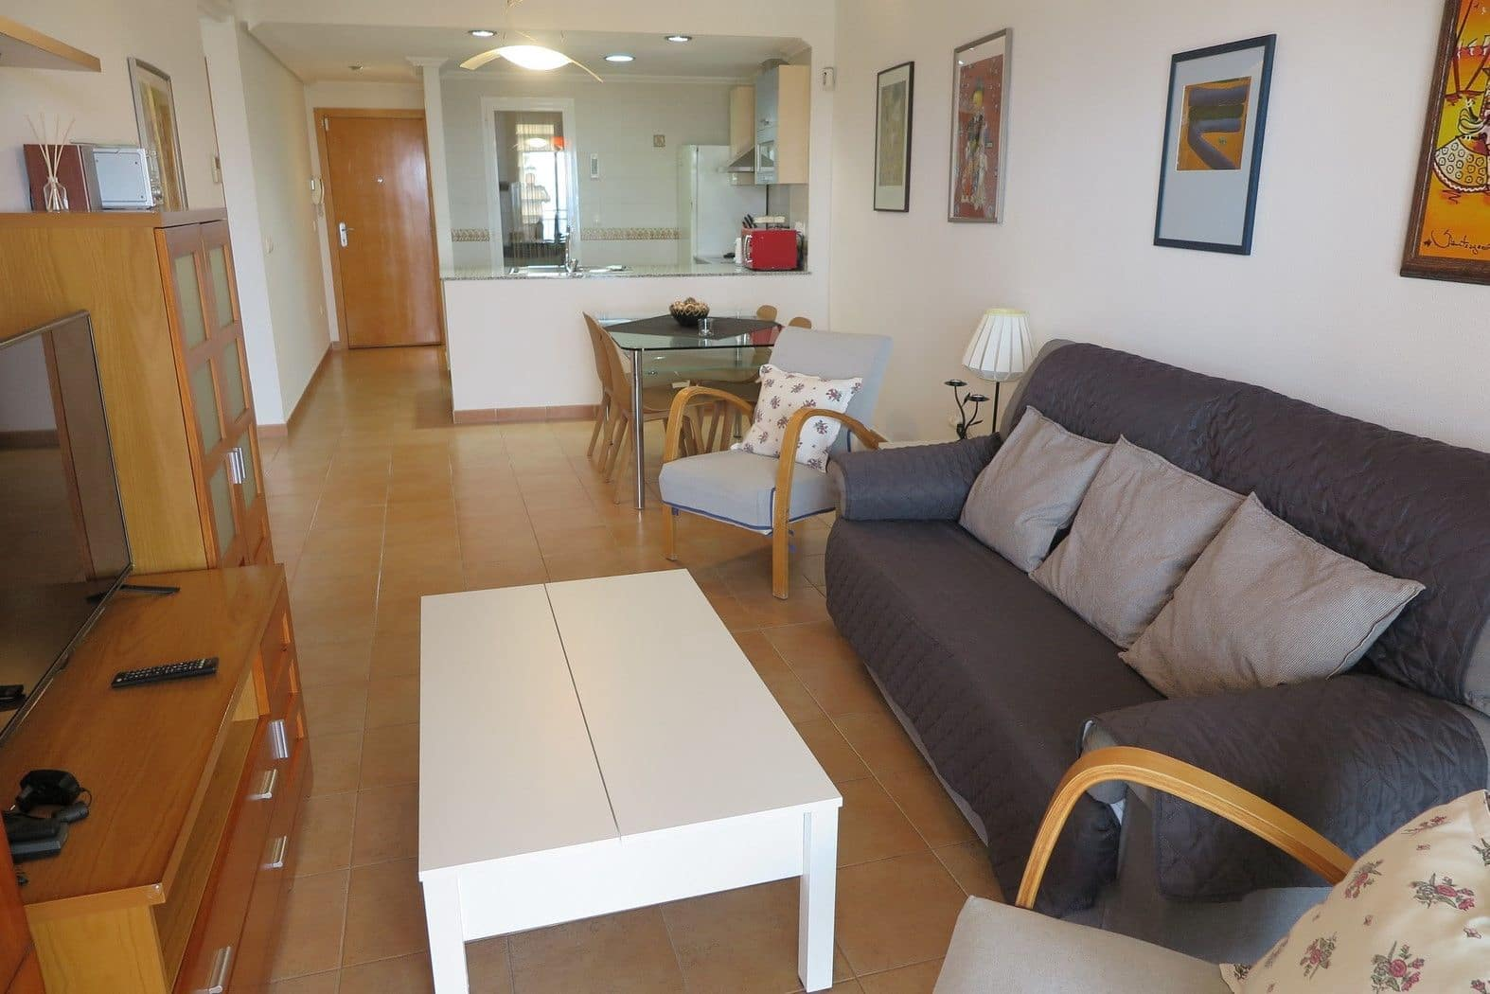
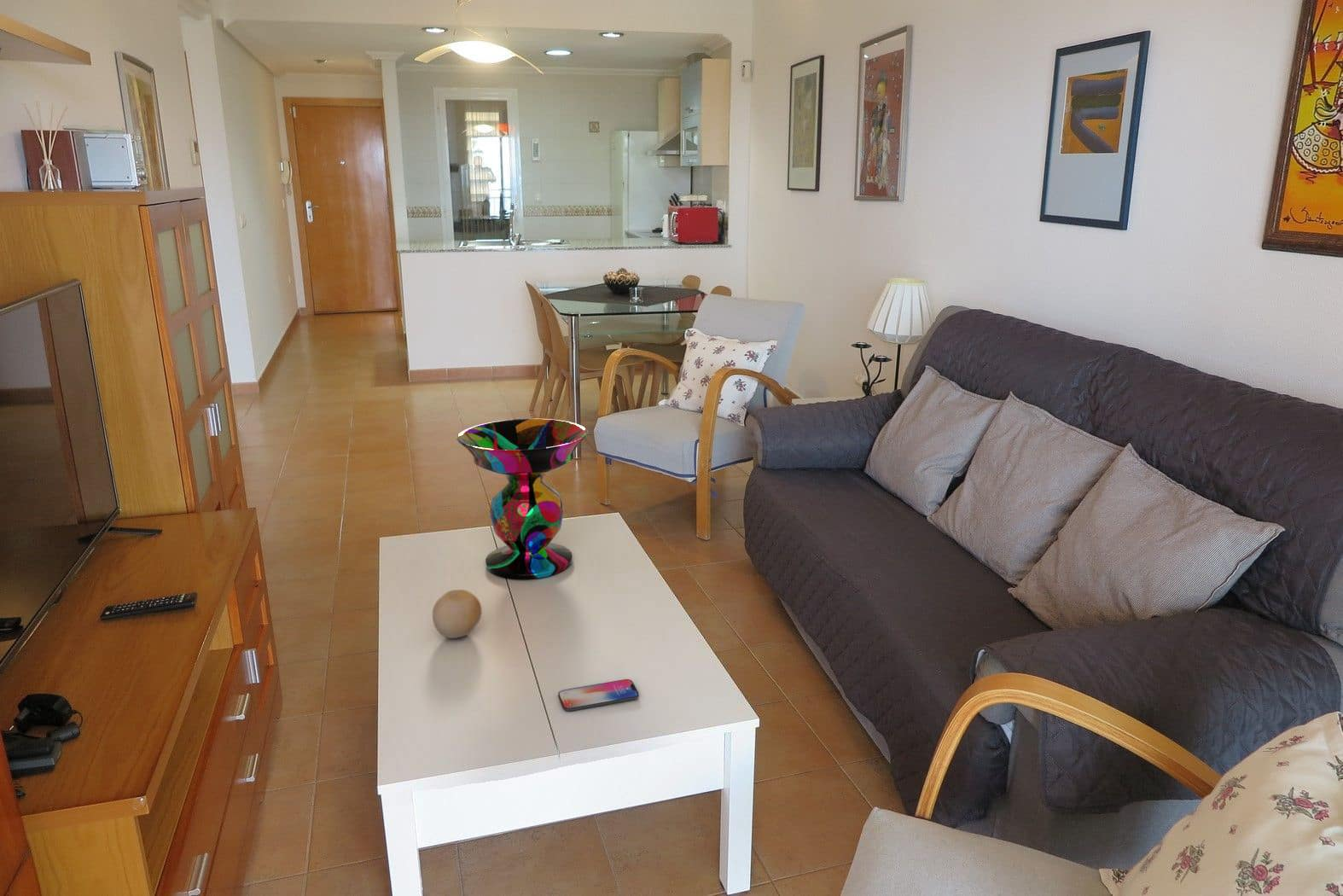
+ fruit [432,589,483,639]
+ smartphone [557,678,640,712]
+ decorative bowl [456,418,590,580]
